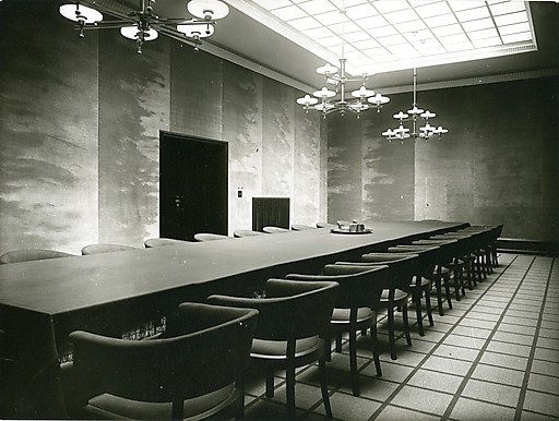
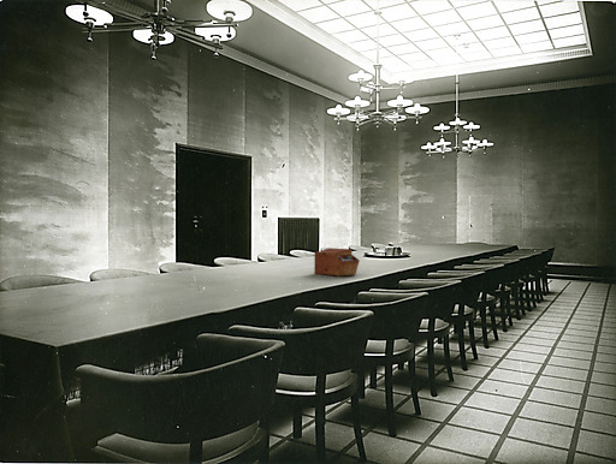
+ sewing box [313,248,361,276]
